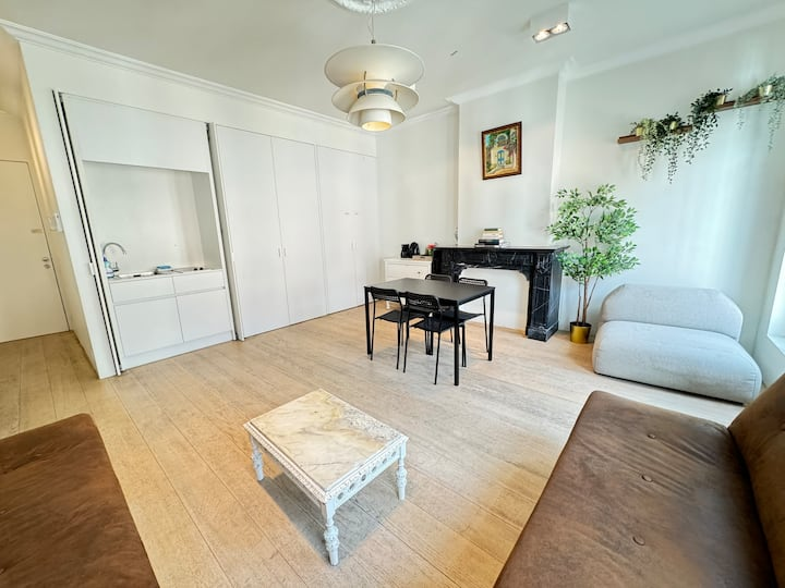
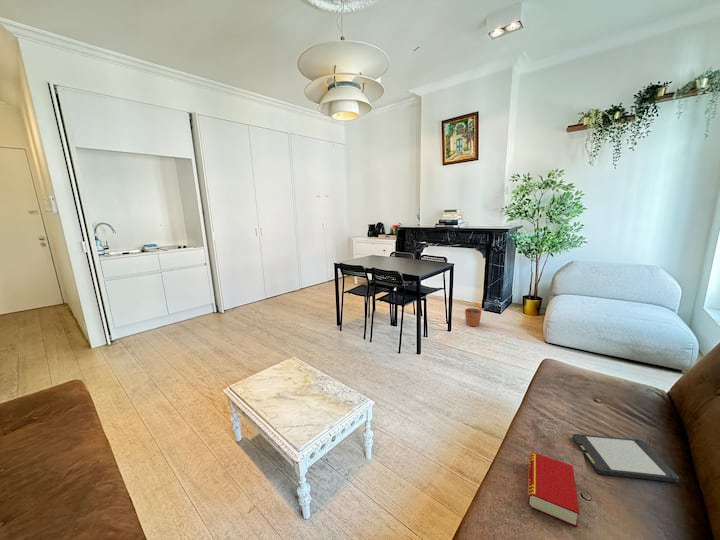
+ book [527,451,580,528]
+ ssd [572,433,680,483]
+ plant pot [464,302,482,328]
